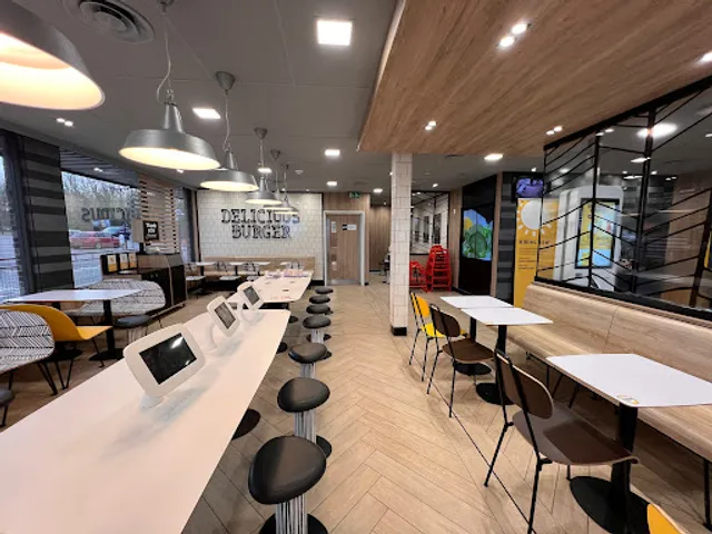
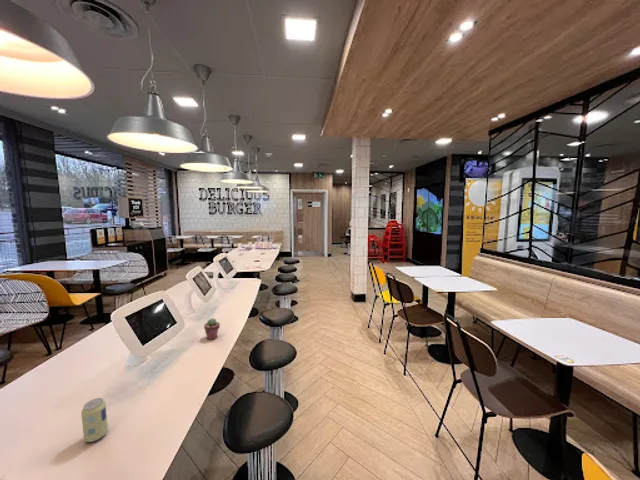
+ beverage can [80,397,109,443]
+ potted succulent [203,317,221,341]
